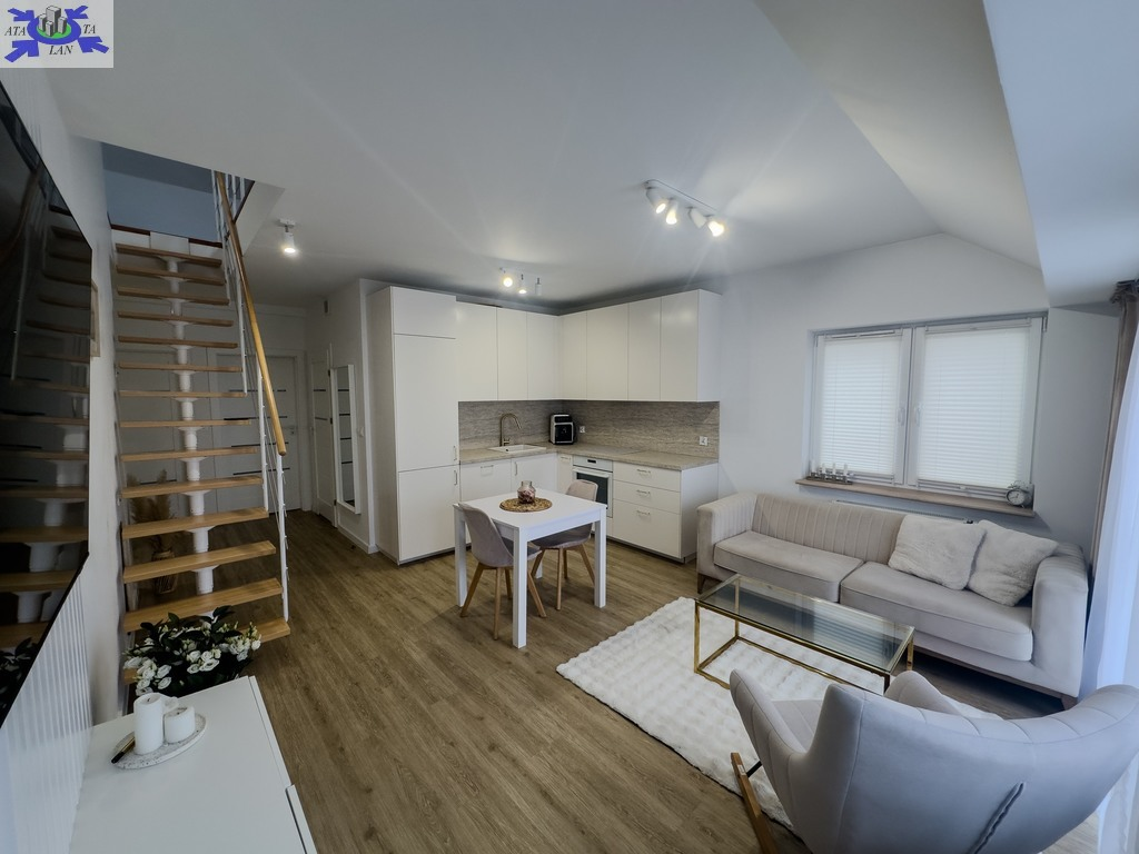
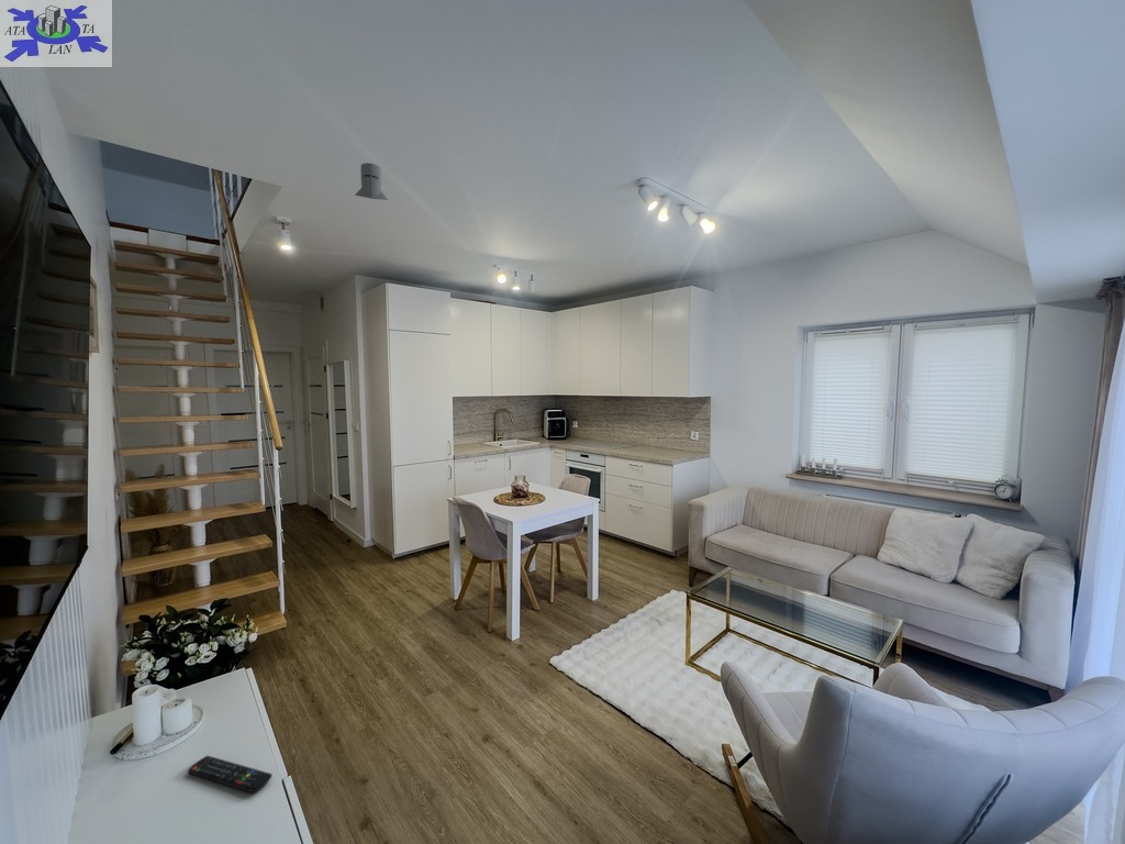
+ remote control [187,755,274,793]
+ knight helmet [354,162,389,201]
